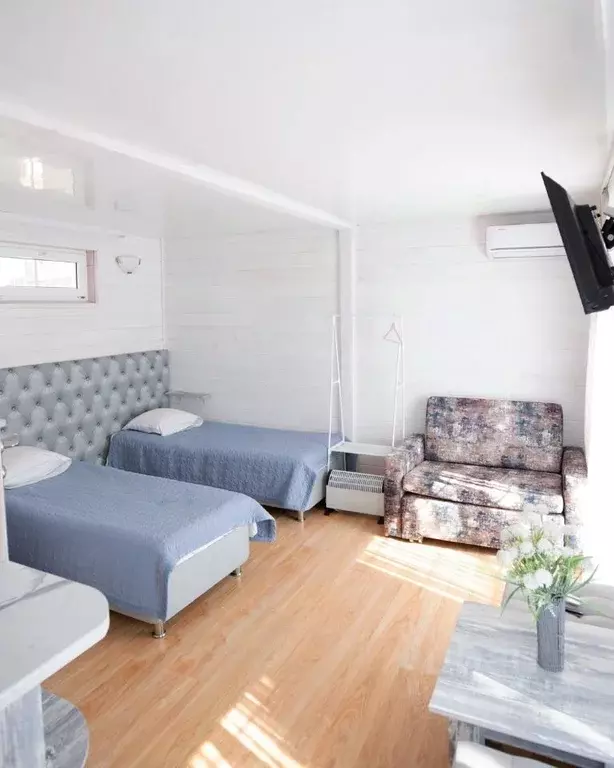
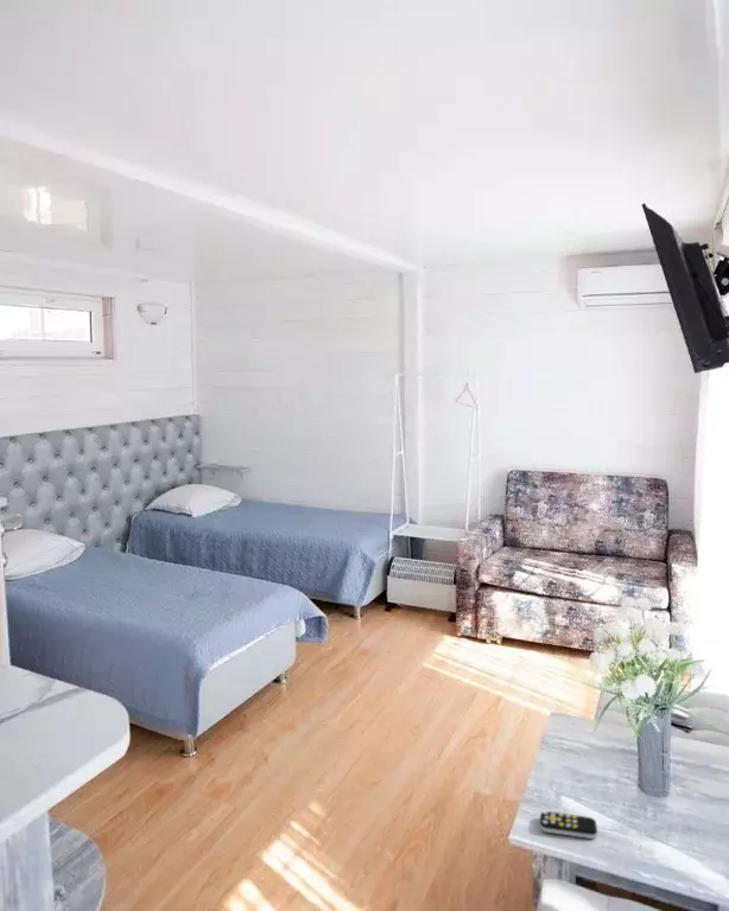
+ remote control [539,810,598,840]
